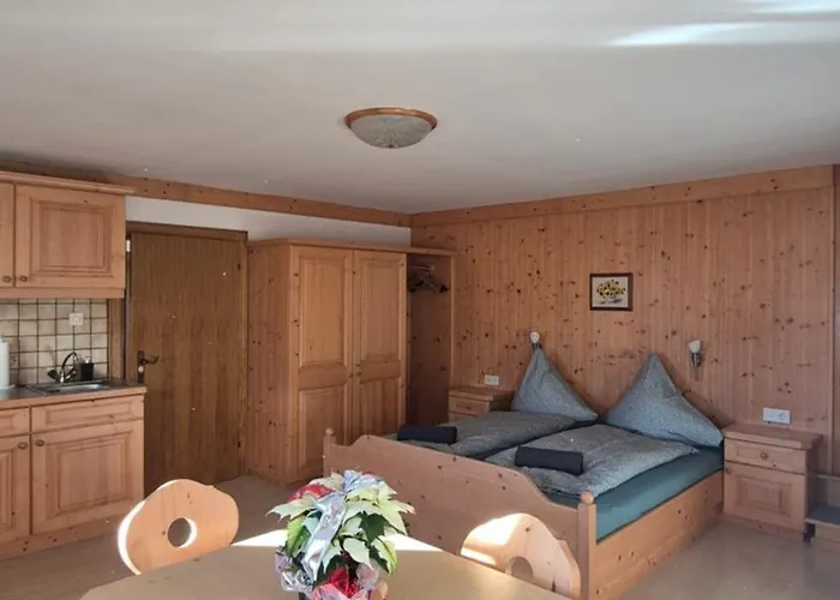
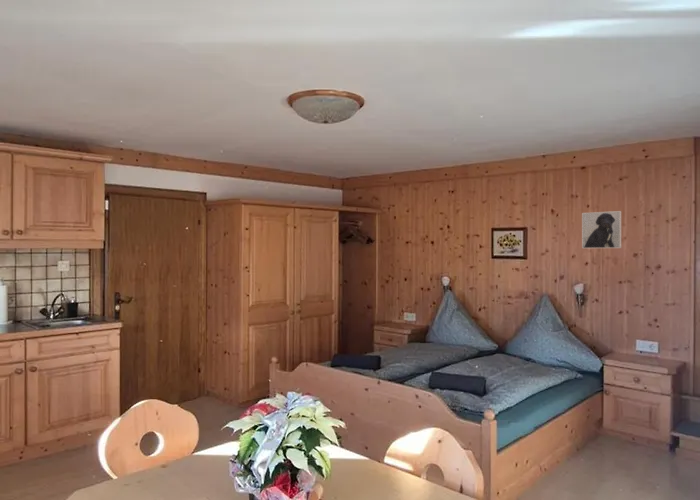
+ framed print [581,210,622,249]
